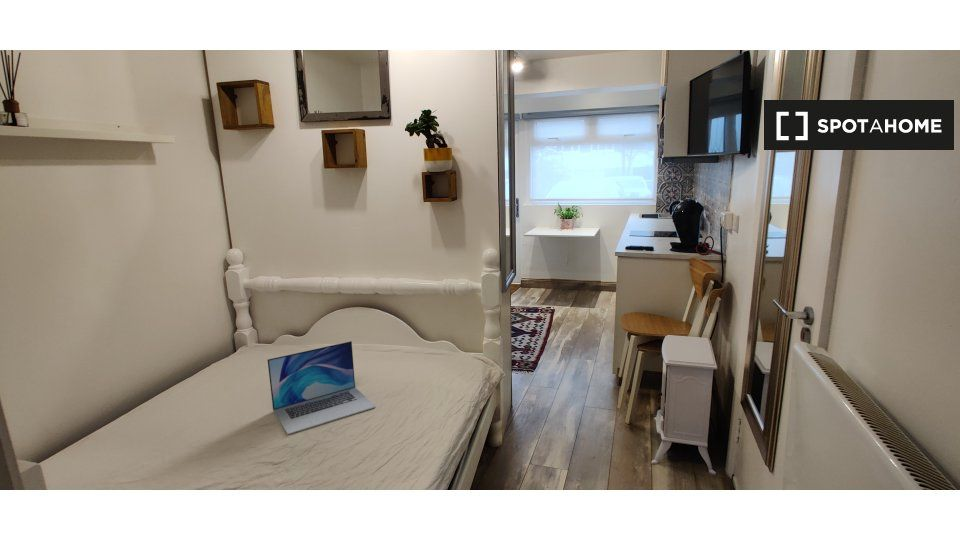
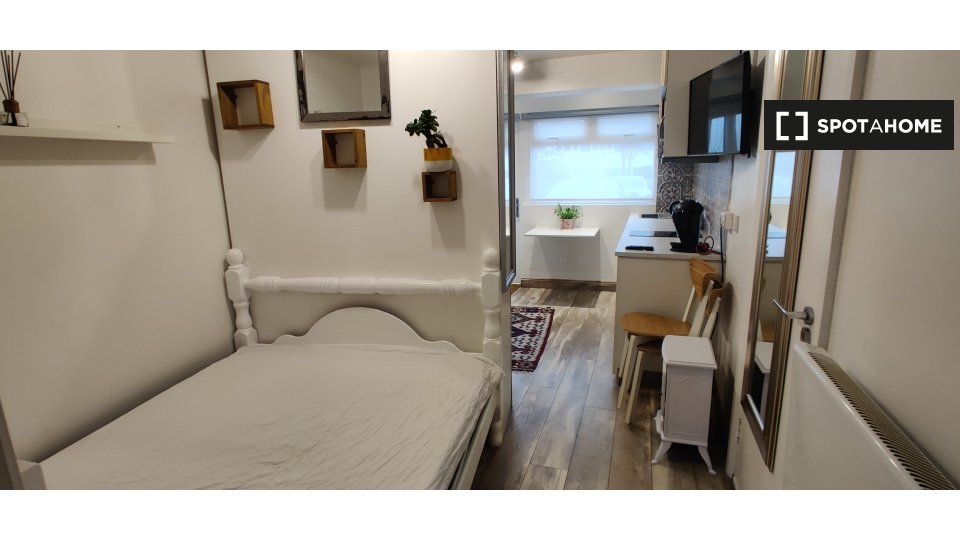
- laptop [267,340,377,435]
